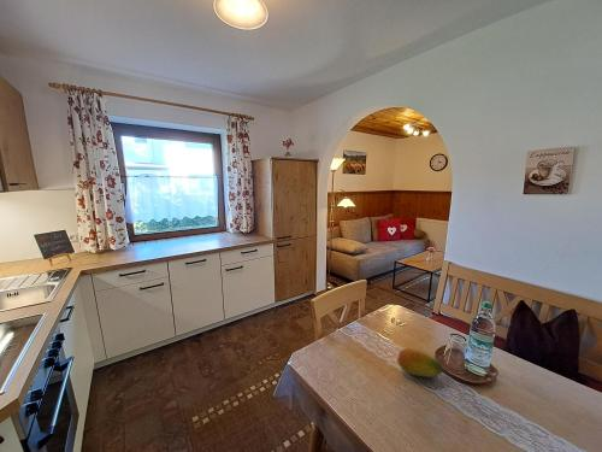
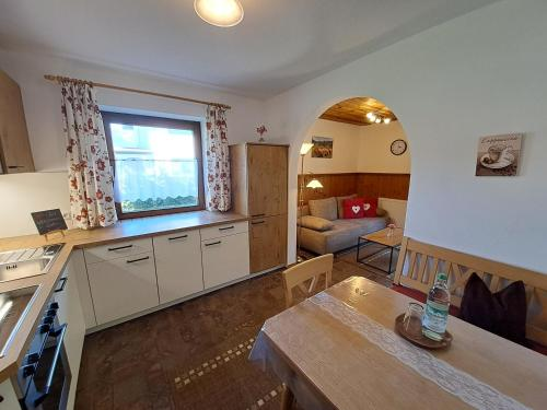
- fruit [396,347,443,378]
